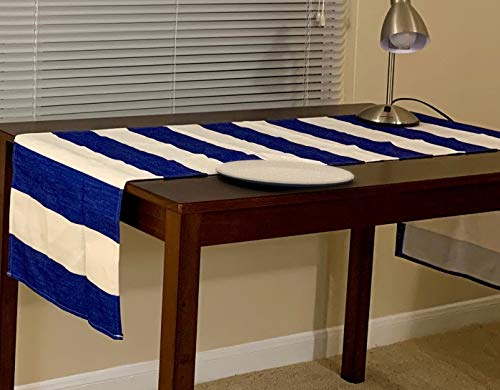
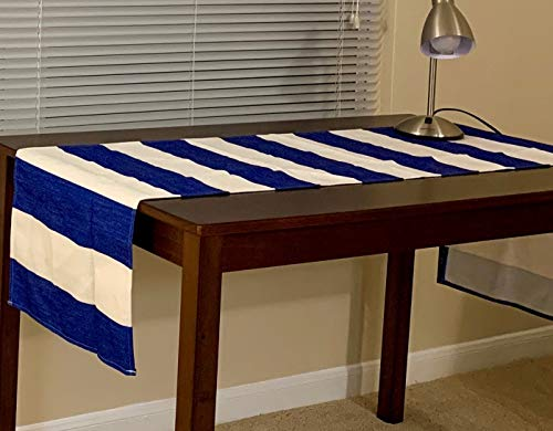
- plate [215,159,355,188]
